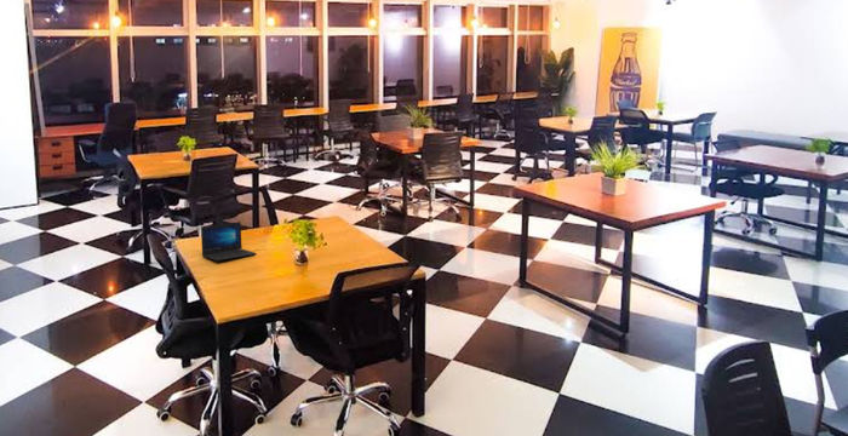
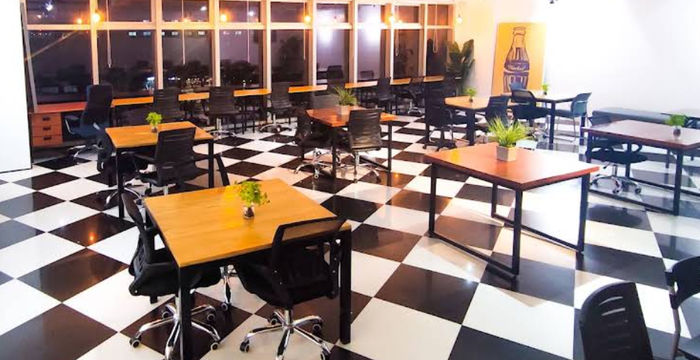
- laptop [200,220,258,262]
